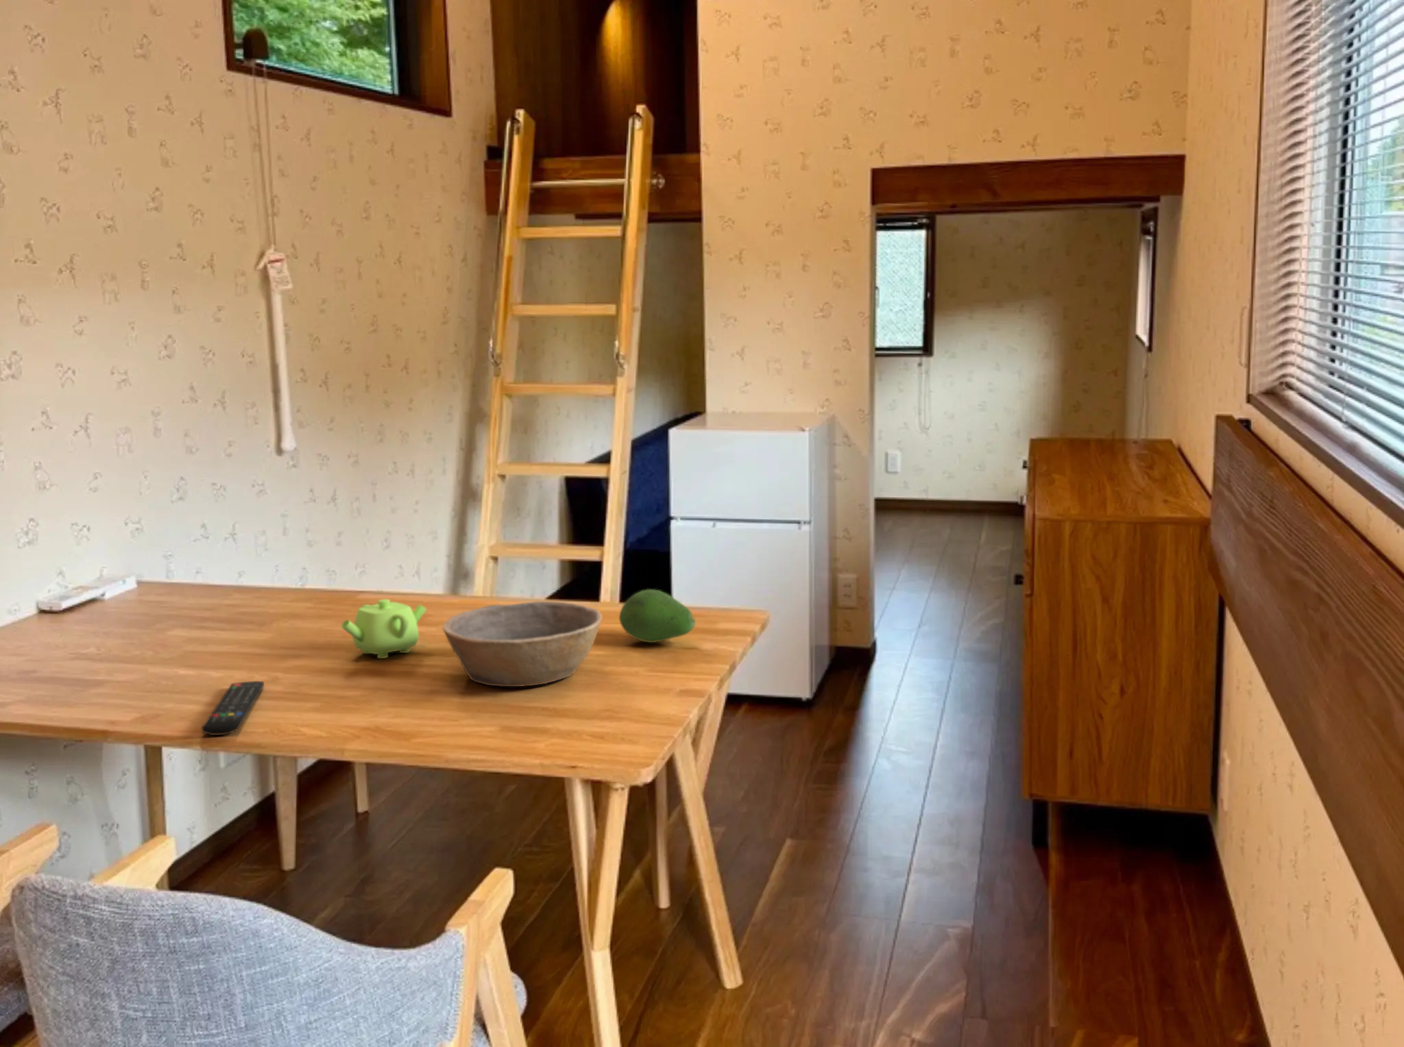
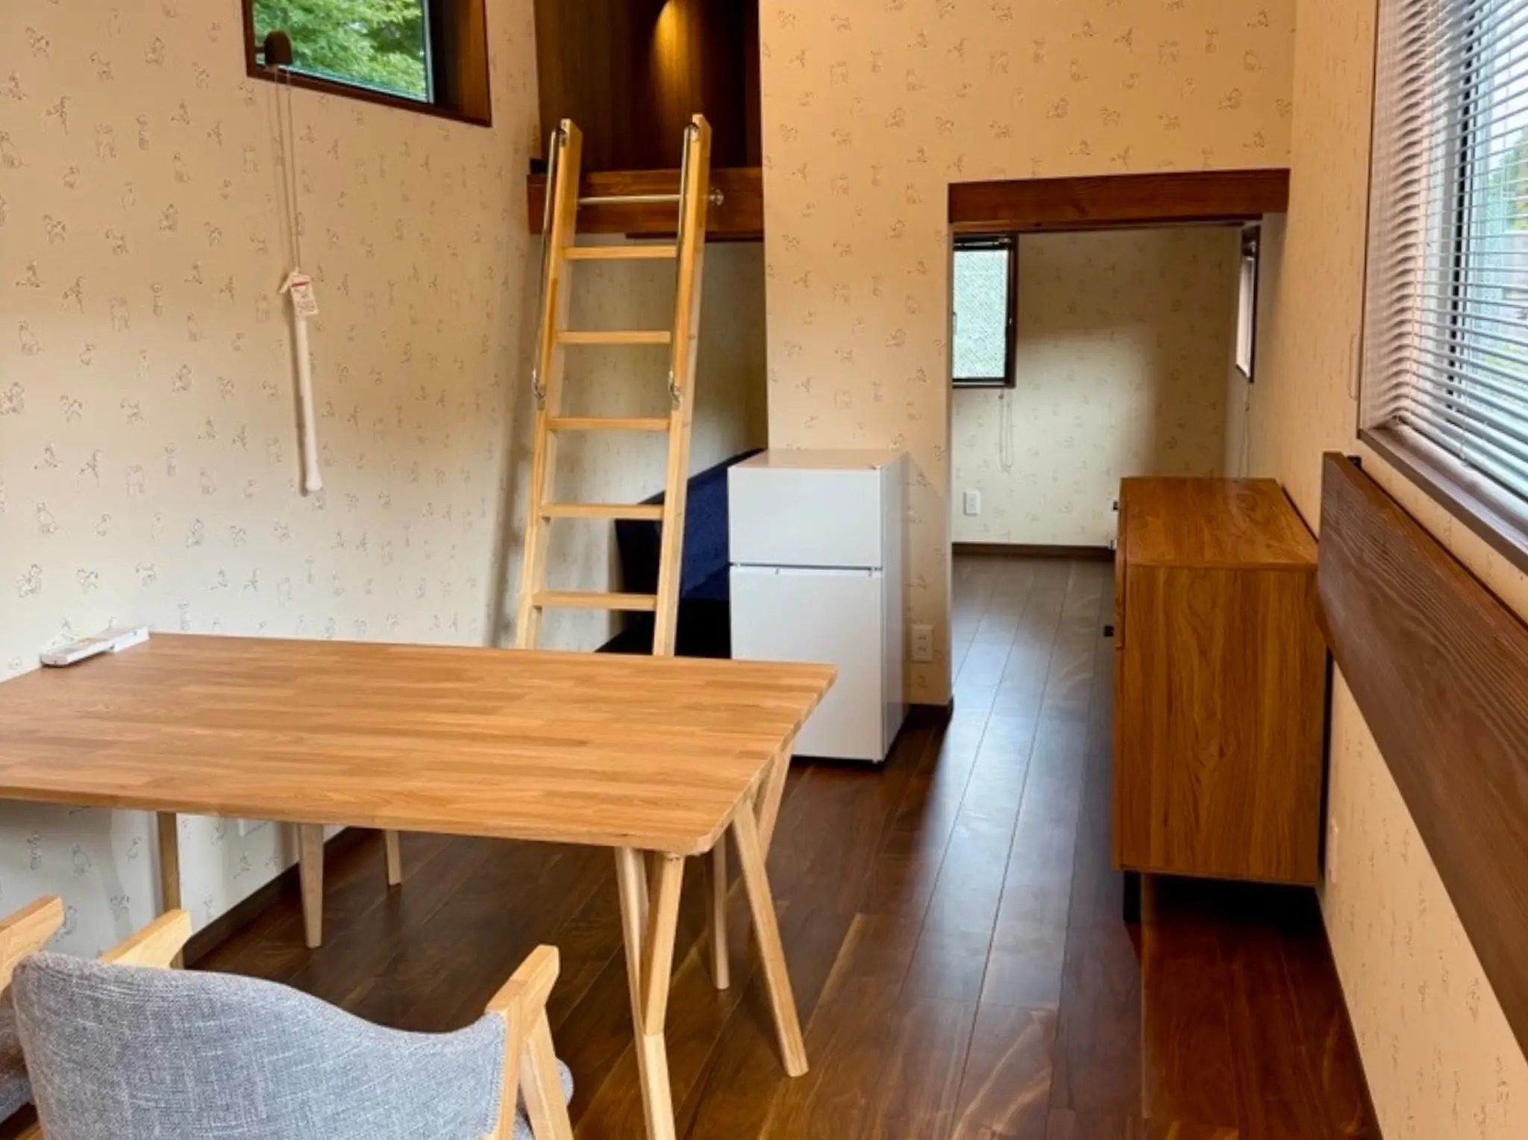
- bowl [442,600,603,687]
- teapot [341,598,427,659]
- remote control [201,681,264,736]
- fruit [618,588,695,643]
